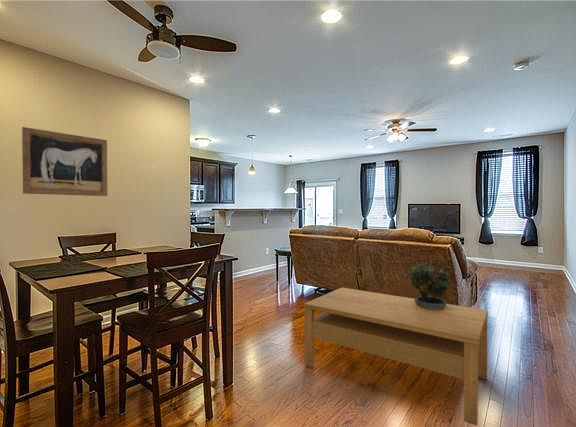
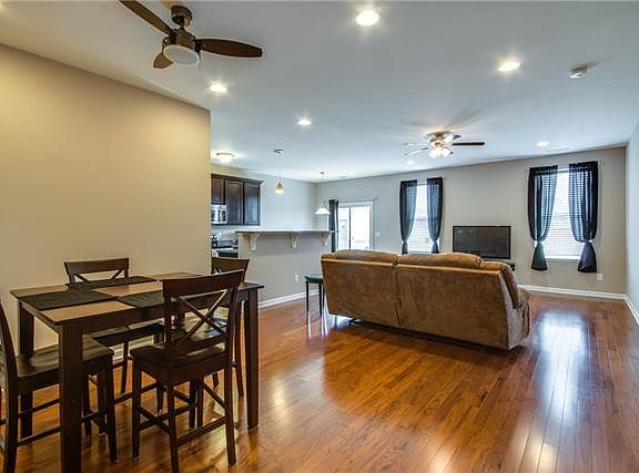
- potted plant [406,259,451,311]
- wall art [21,126,108,197]
- coffee table [303,287,489,427]
